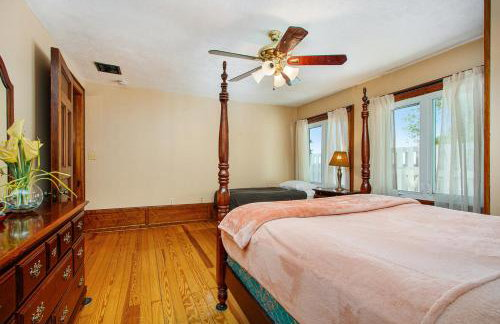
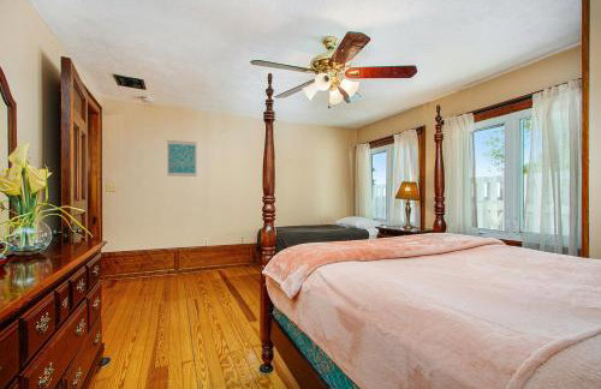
+ wall art [166,139,198,178]
